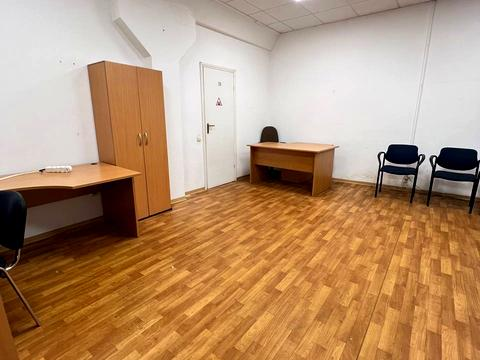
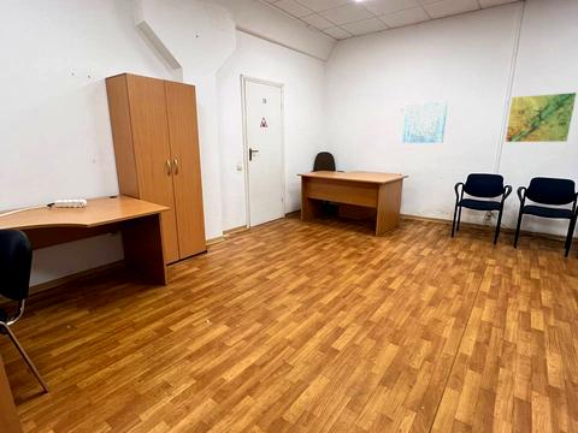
+ map [505,91,577,143]
+ wall art [402,100,448,144]
